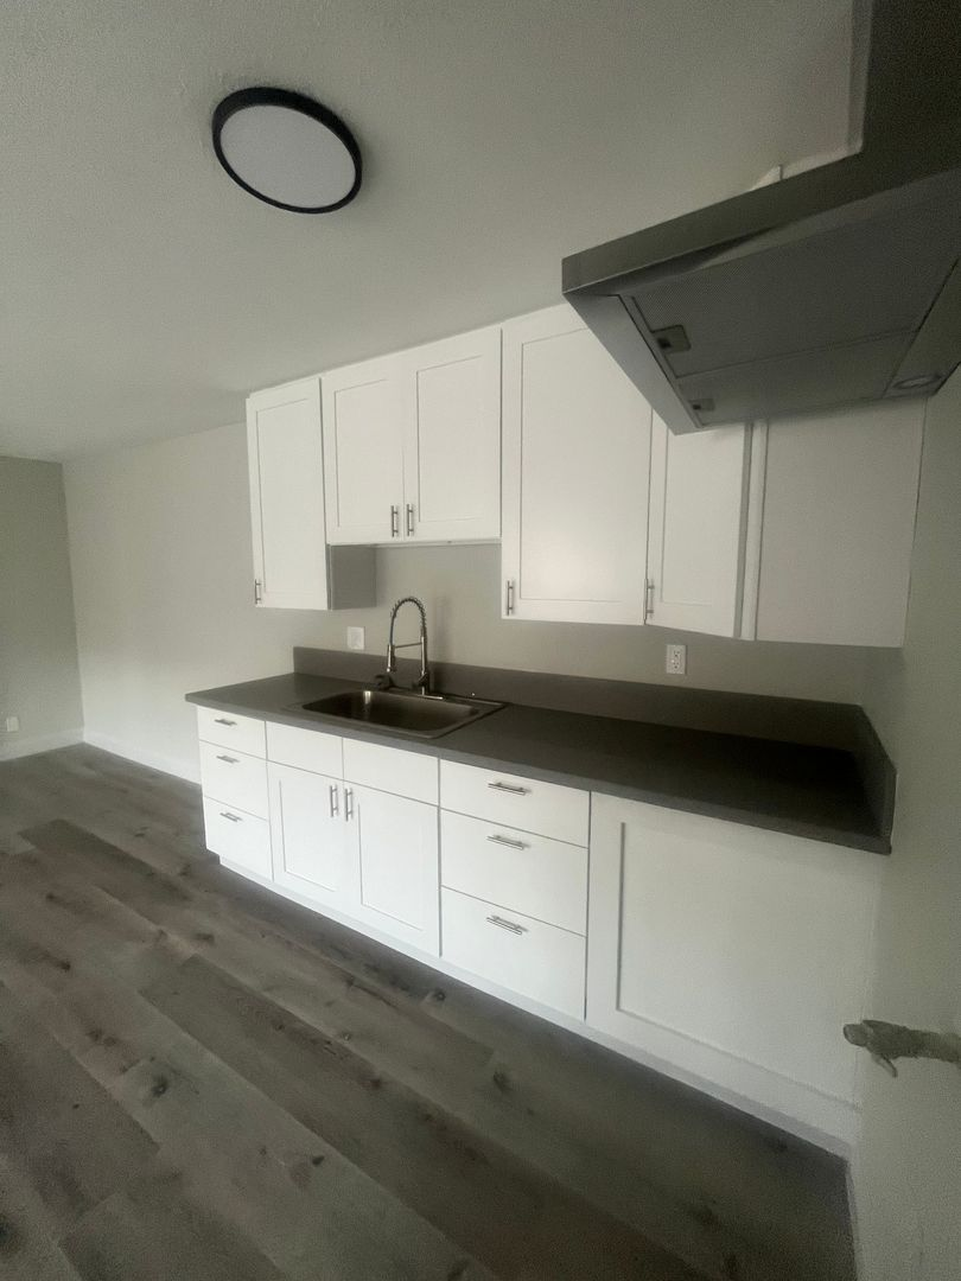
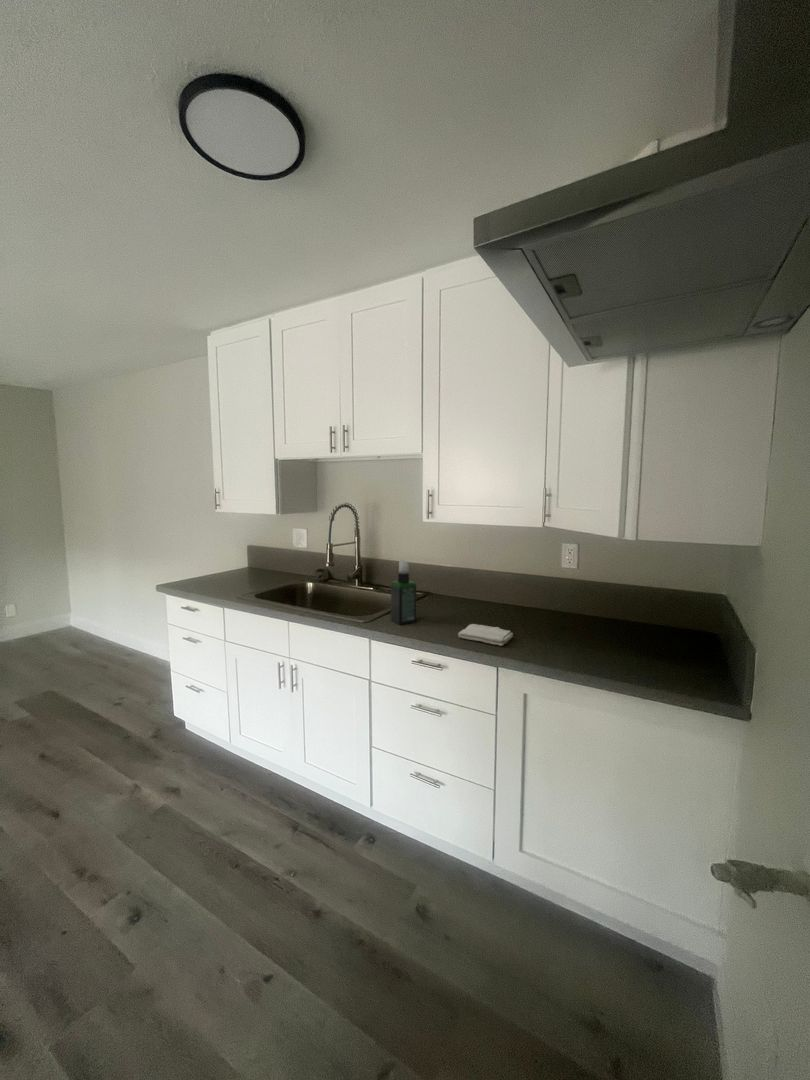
+ spray bottle [390,560,417,625]
+ washcloth [457,623,514,647]
